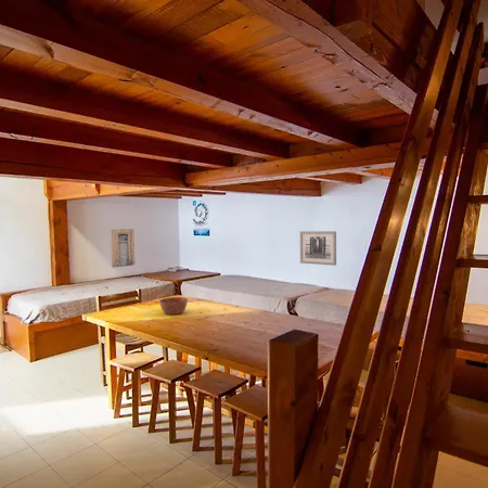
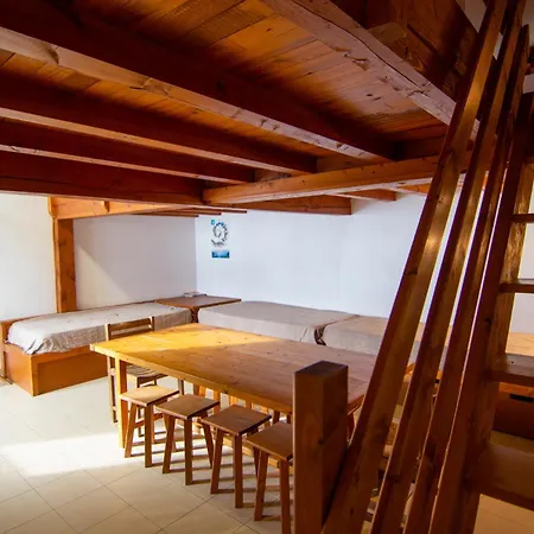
- wall art [299,230,337,267]
- wall art [110,228,137,269]
- bowl [158,296,189,316]
